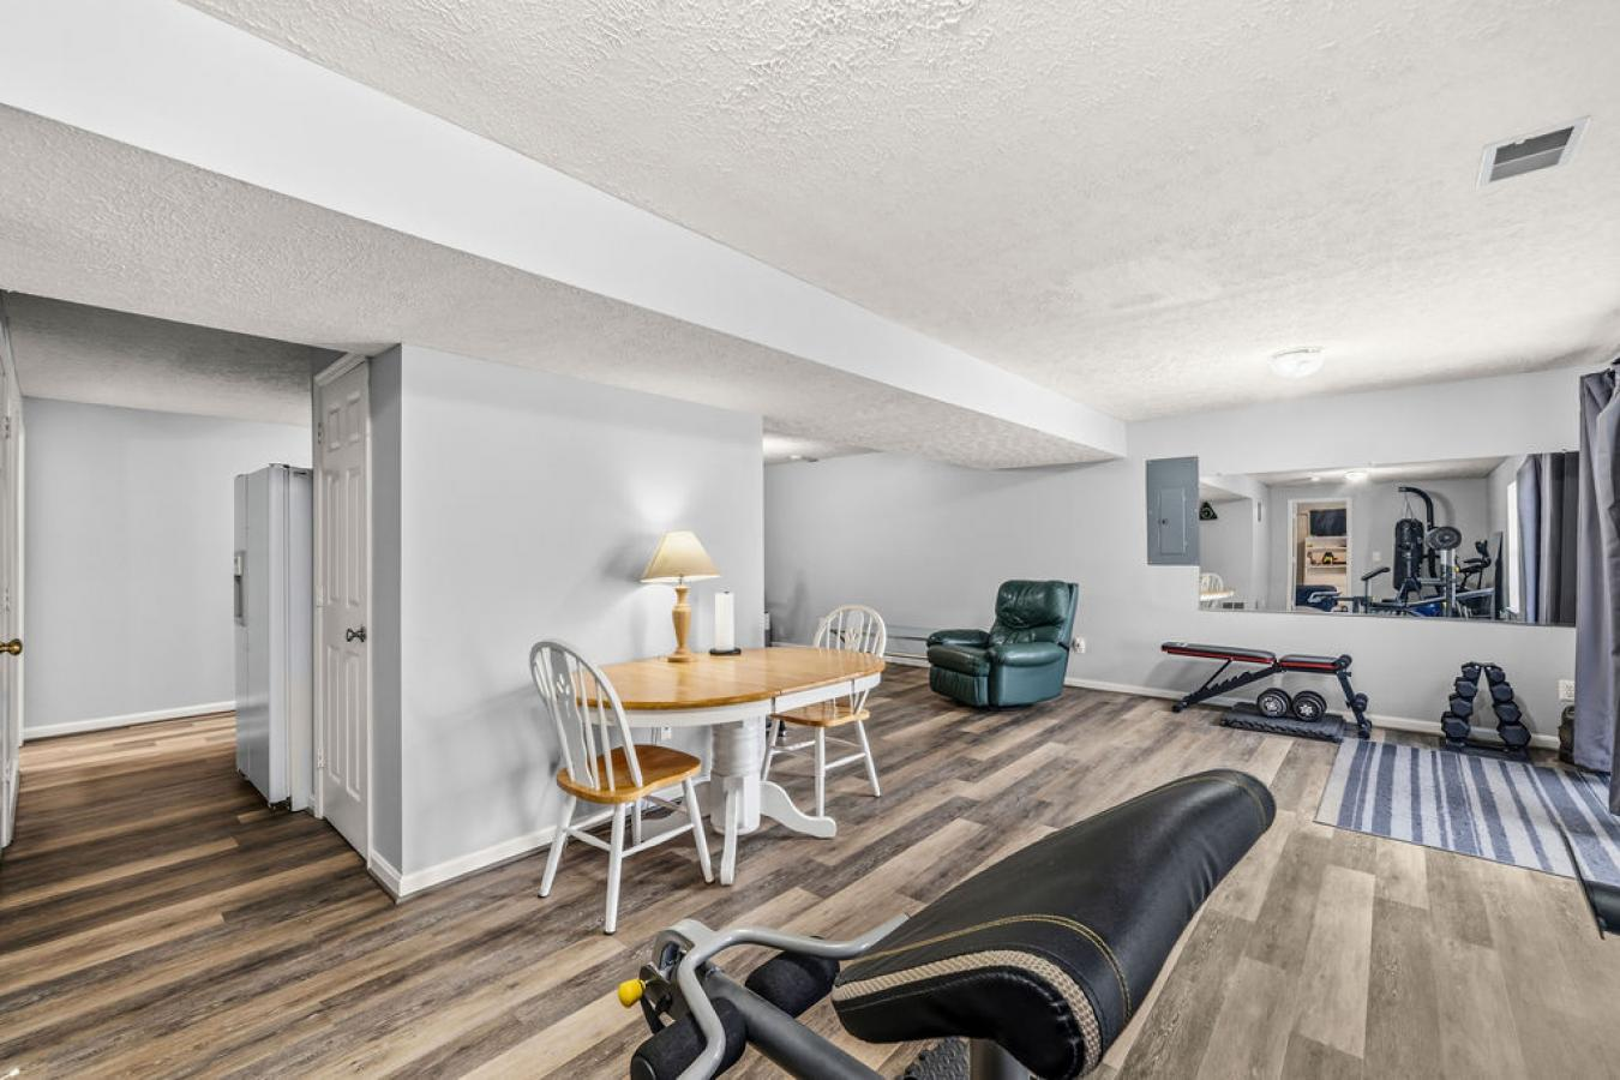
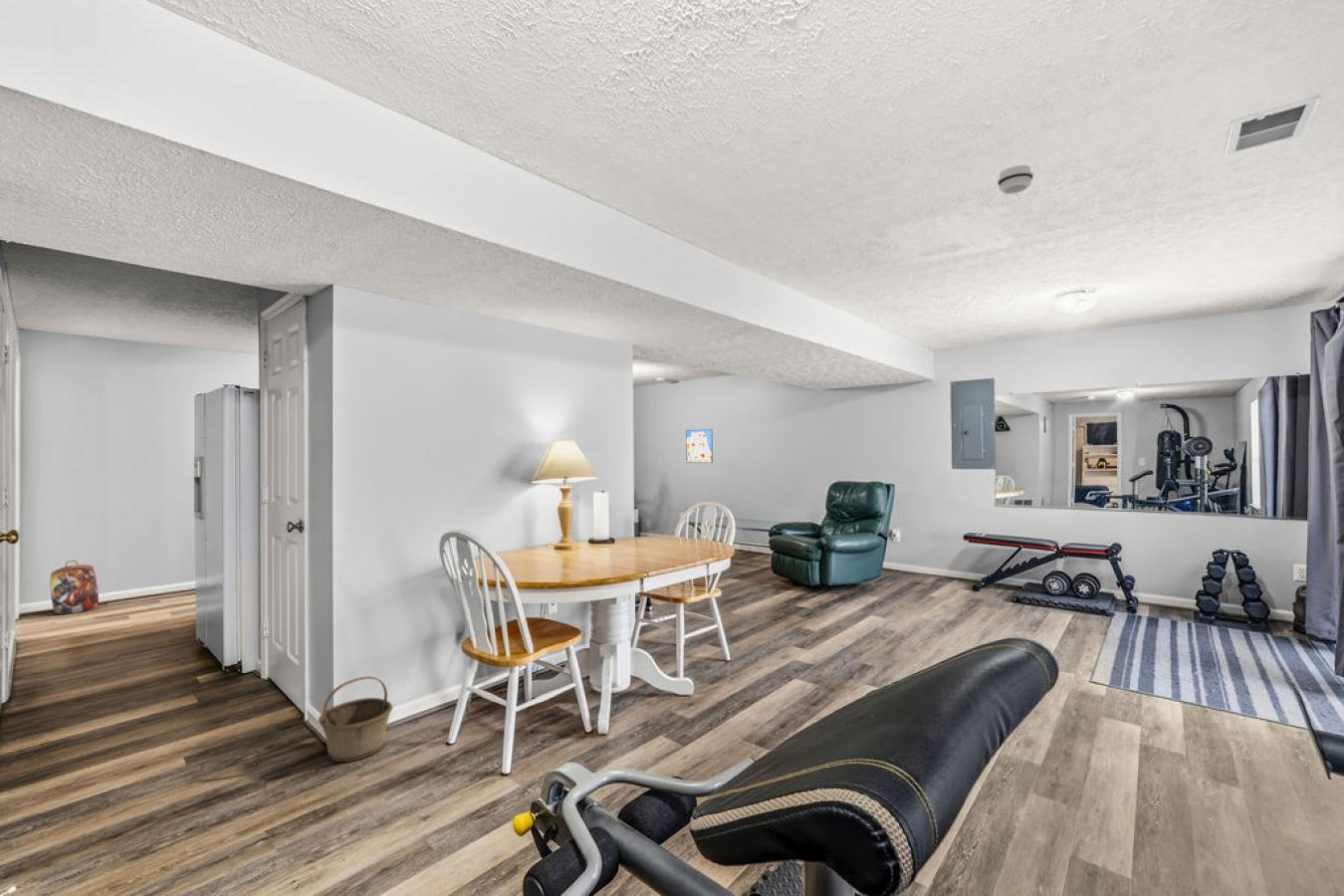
+ smoke detector [997,164,1034,195]
+ wall art [685,428,714,464]
+ basket [318,675,394,763]
+ backpack [49,560,100,615]
